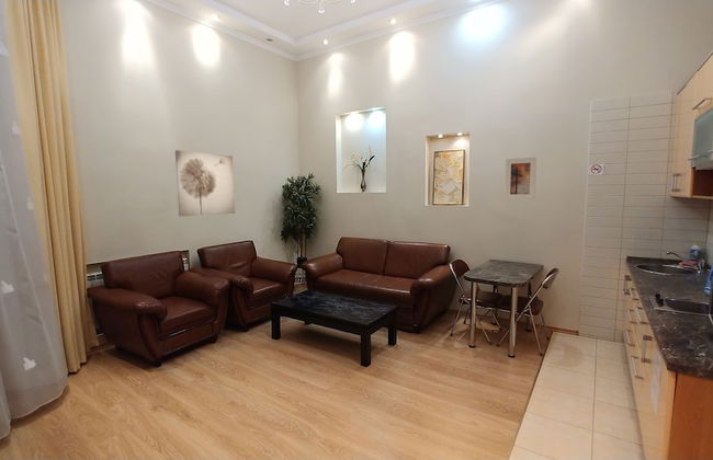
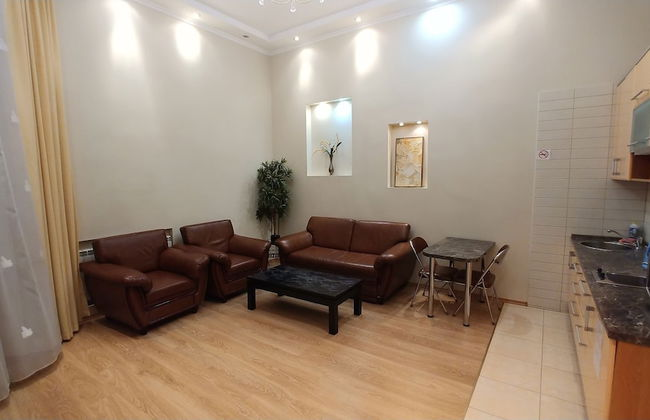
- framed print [503,157,537,200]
- wall art [174,149,236,217]
